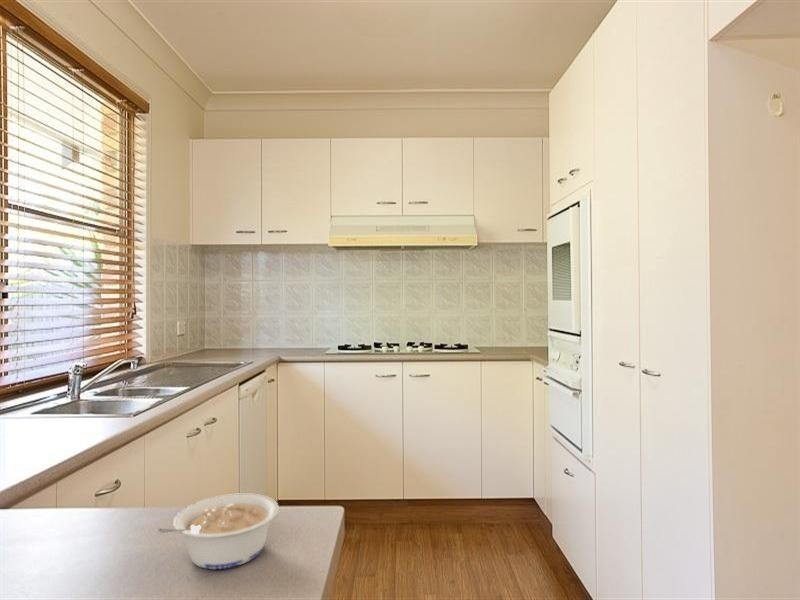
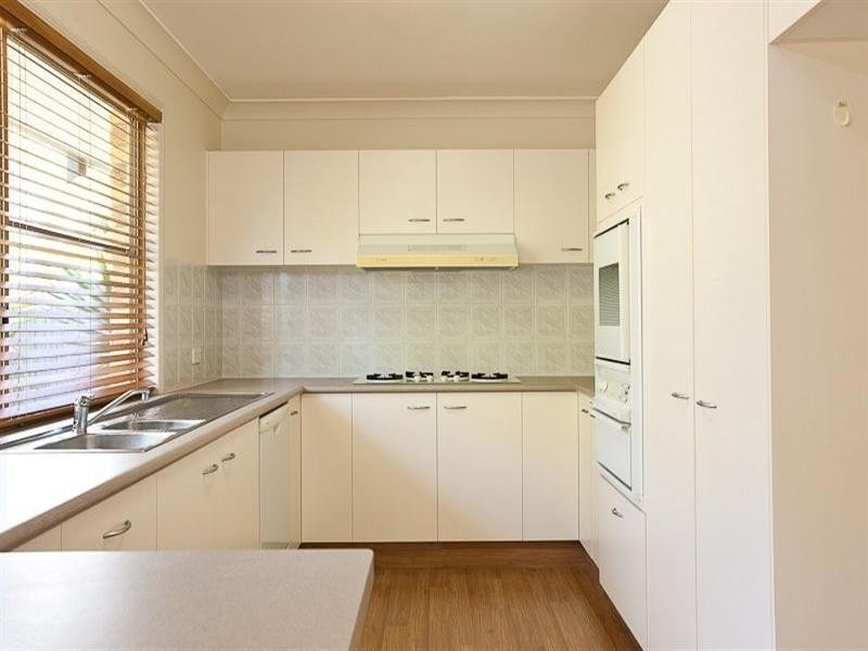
- legume [155,492,280,570]
